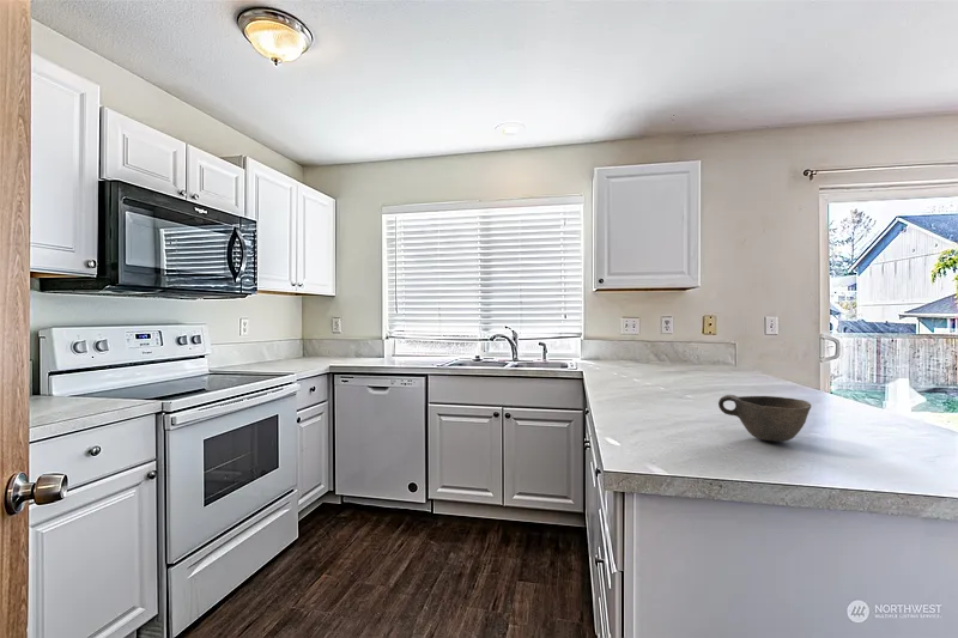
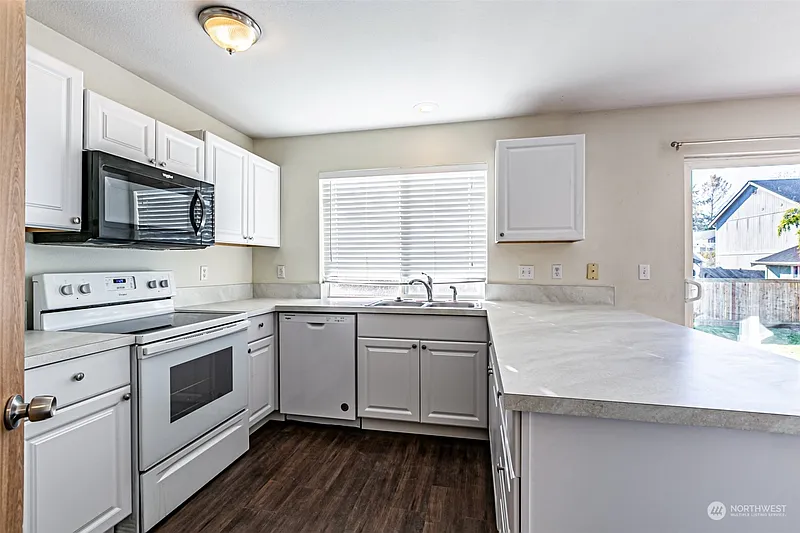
- bowl [717,394,812,443]
